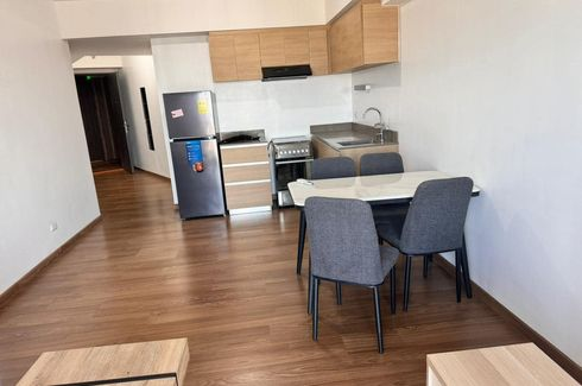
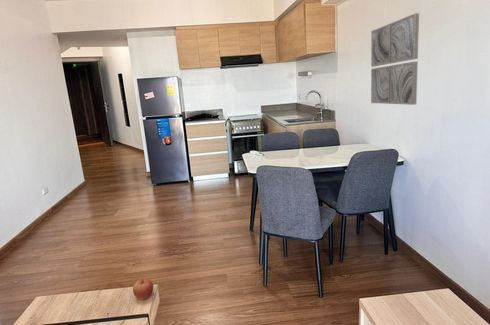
+ wall art [370,12,420,106]
+ apple [132,278,154,301]
